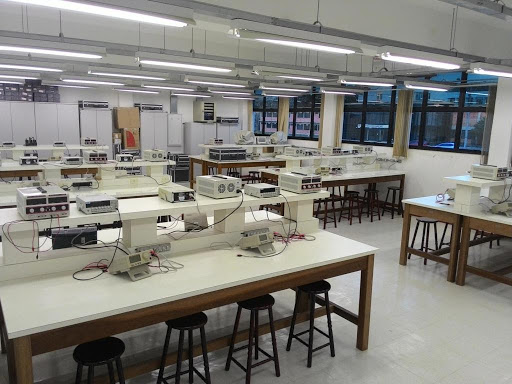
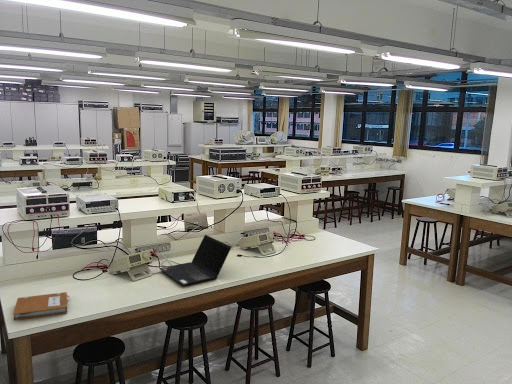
+ notebook [12,291,70,321]
+ laptop computer [158,234,232,287]
